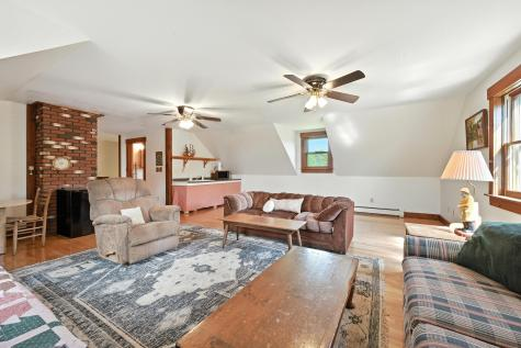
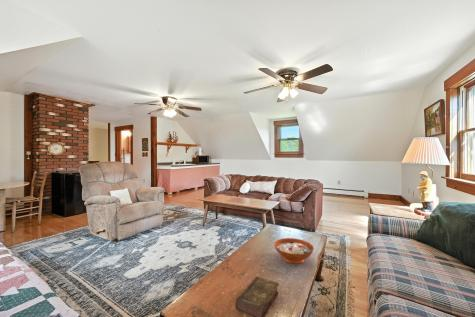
+ book [234,276,280,317]
+ decorative bowl [273,237,315,264]
